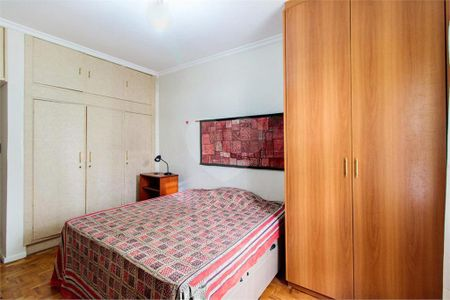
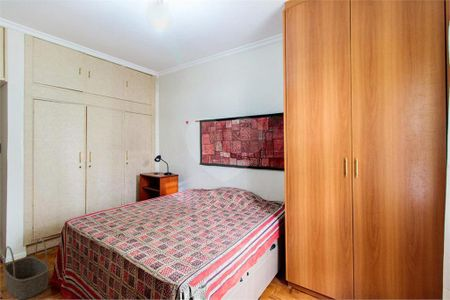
+ basket [3,236,50,300]
